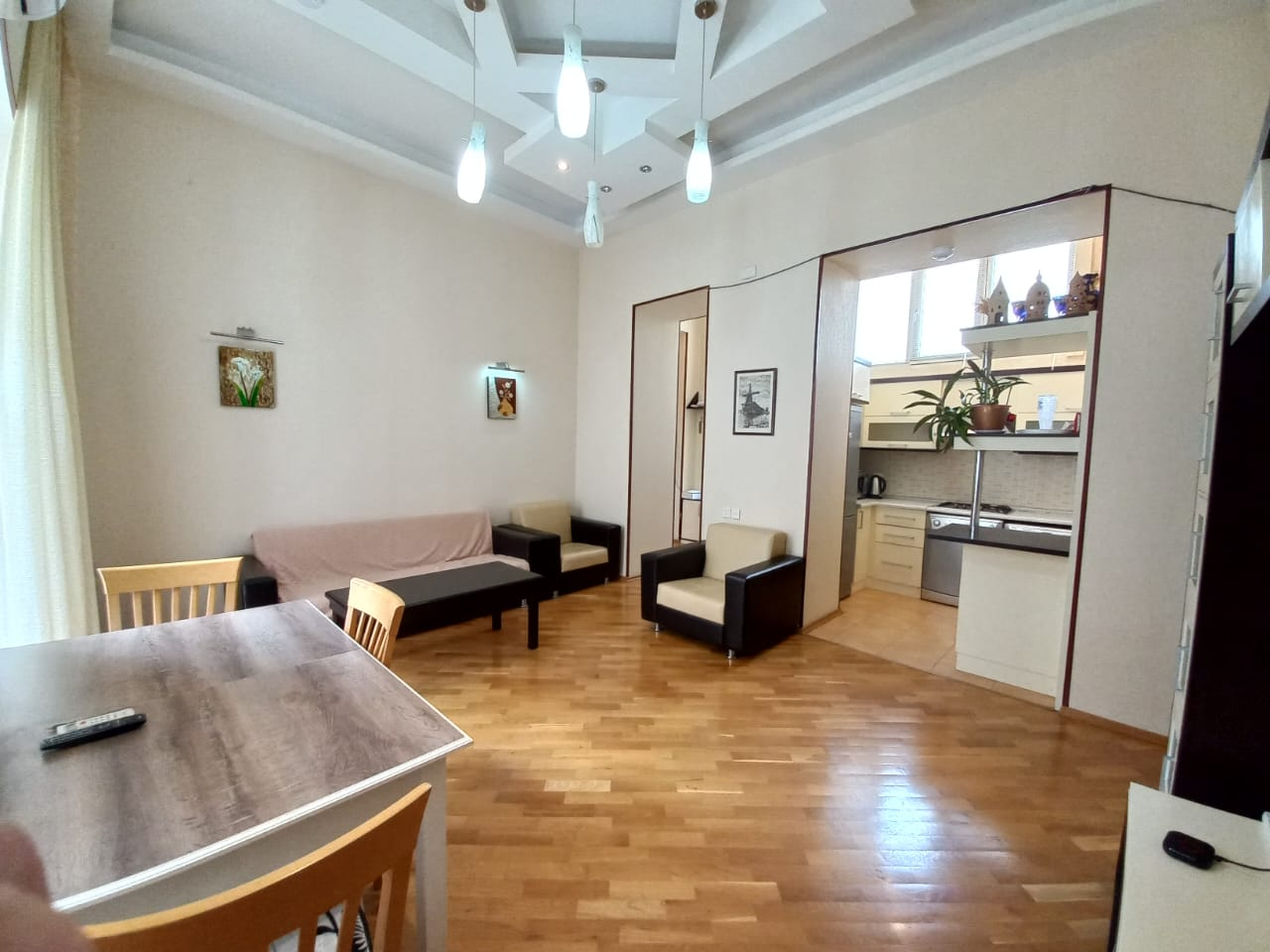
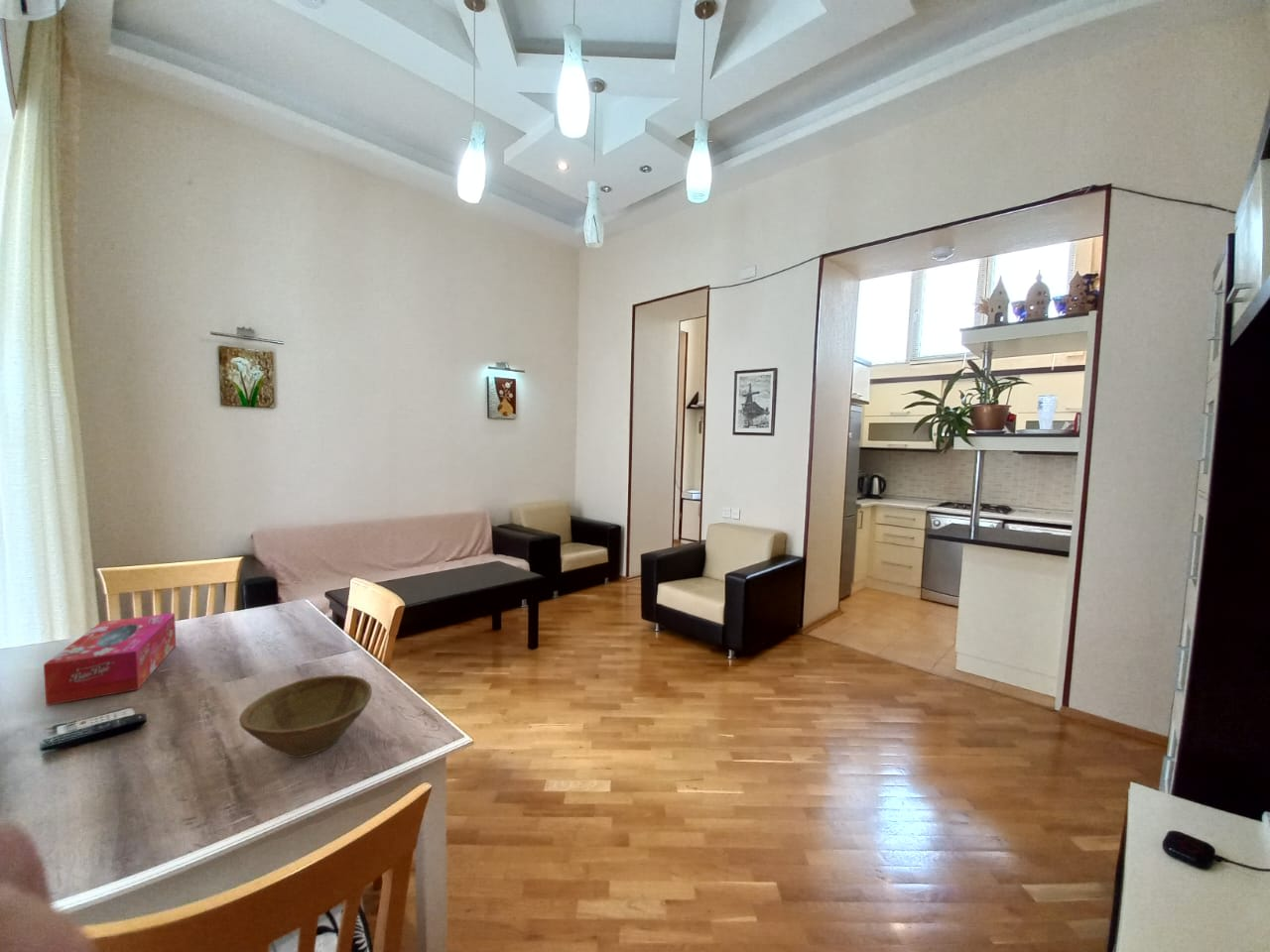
+ tissue box [43,612,177,707]
+ bowl [238,674,373,759]
